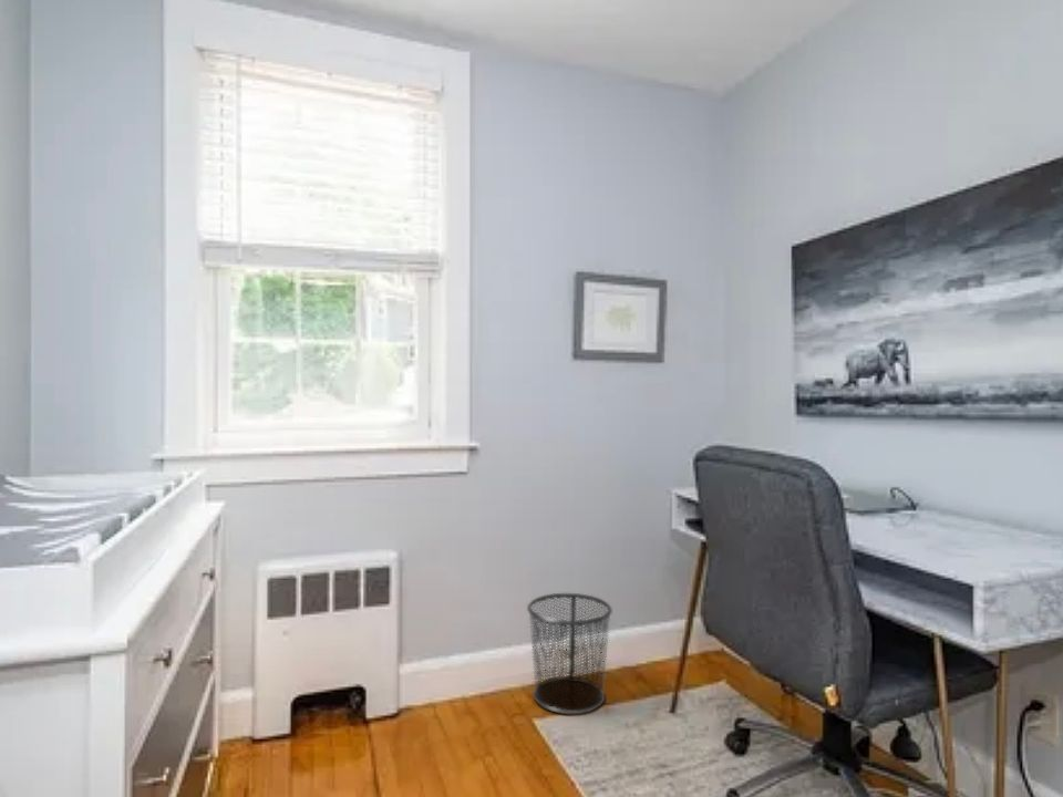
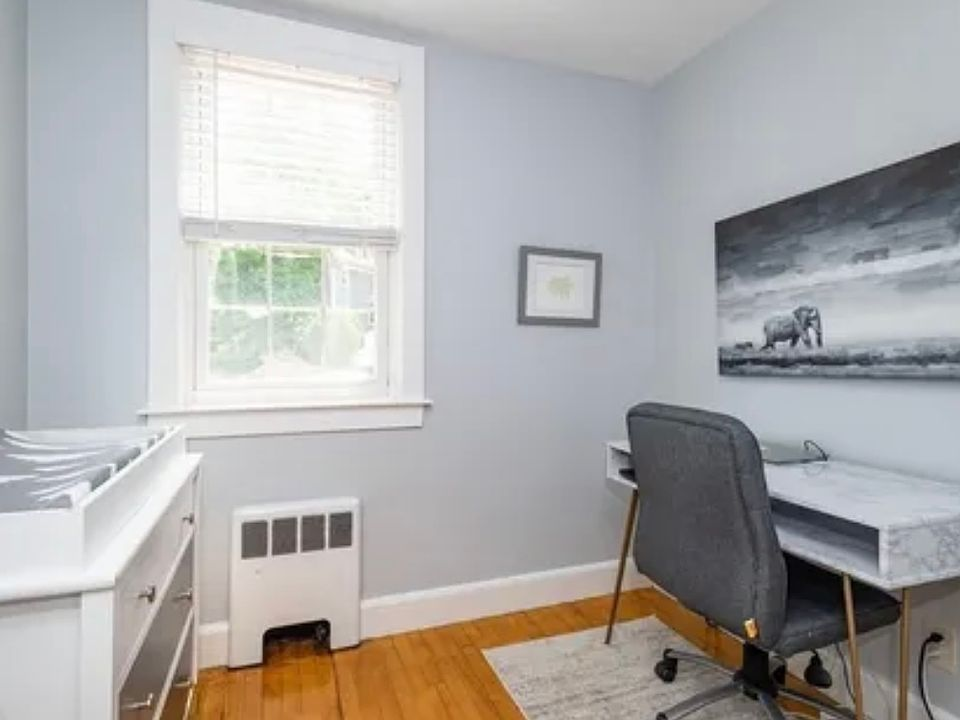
- waste bin [526,592,613,715]
